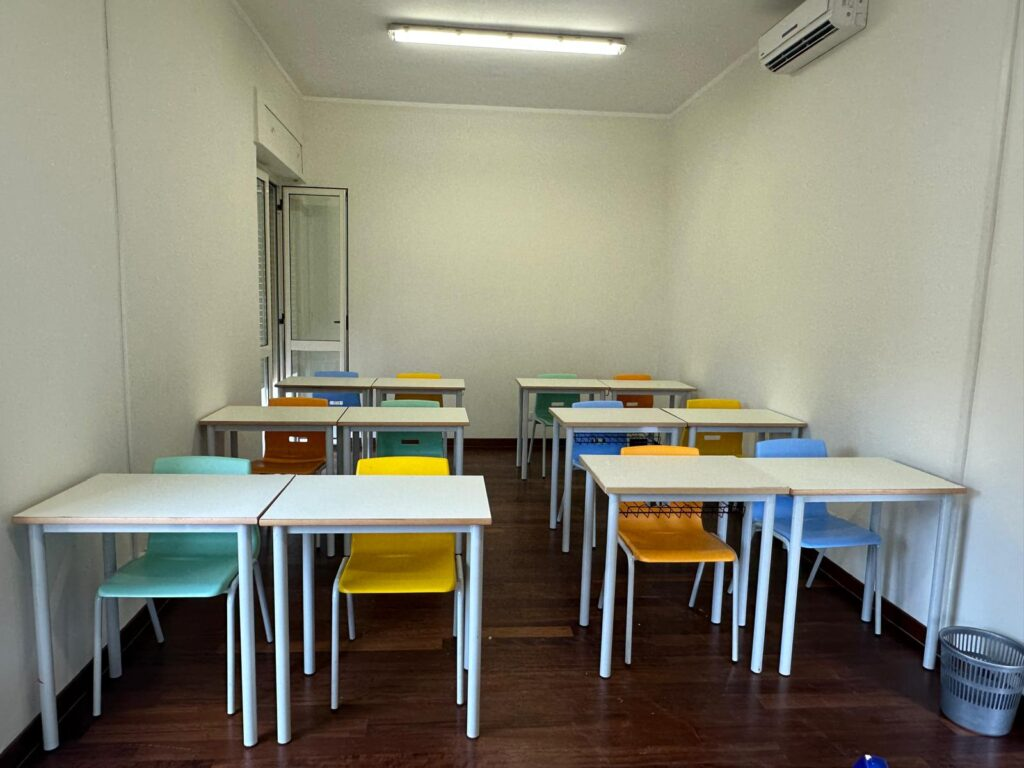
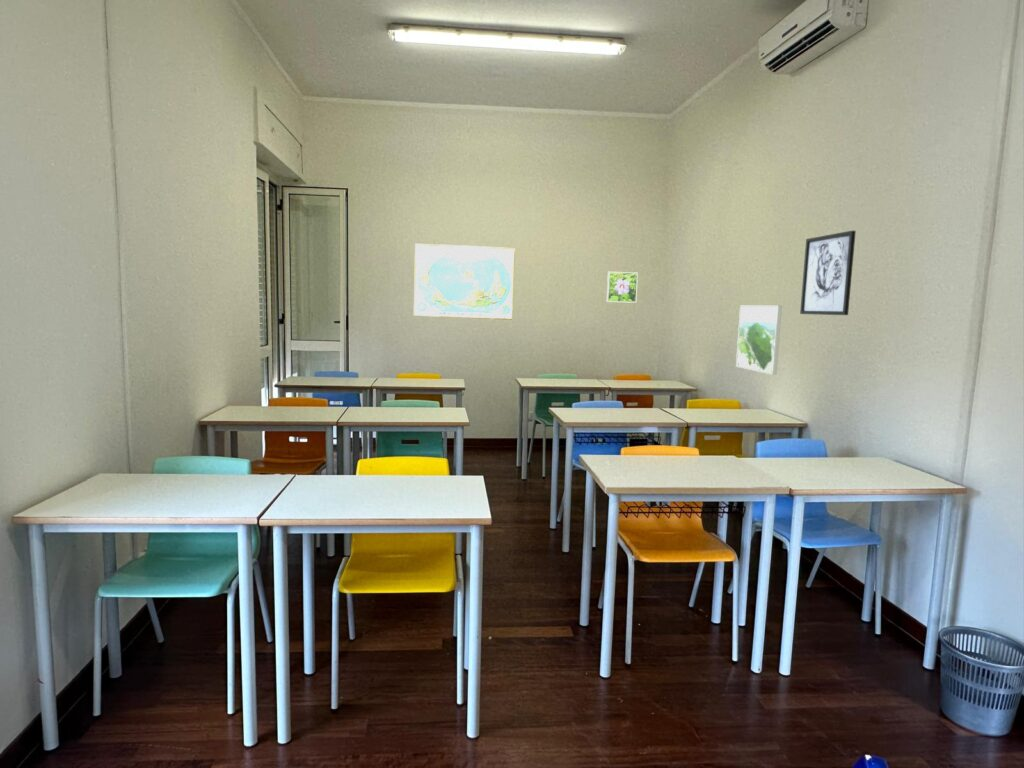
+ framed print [735,305,783,376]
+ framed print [606,271,639,304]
+ world map [413,243,516,321]
+ wall art [799,230,857,316]
